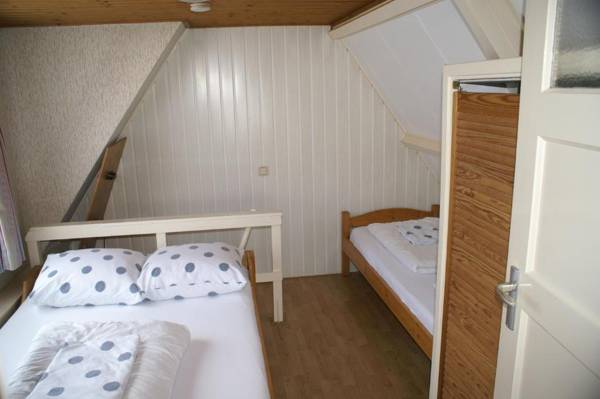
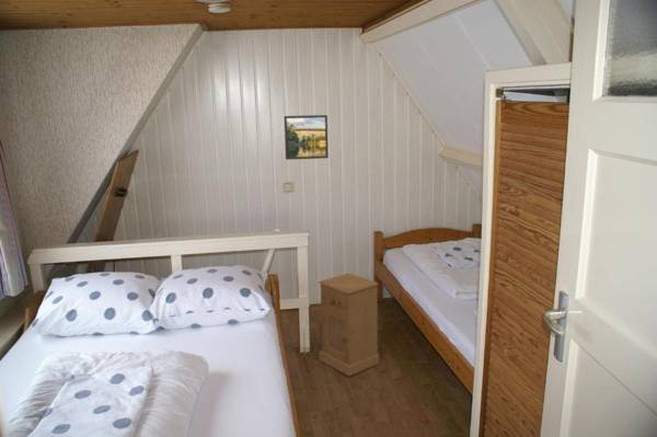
+ nightstand [318,272,380,378]
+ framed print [284,114,330,161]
